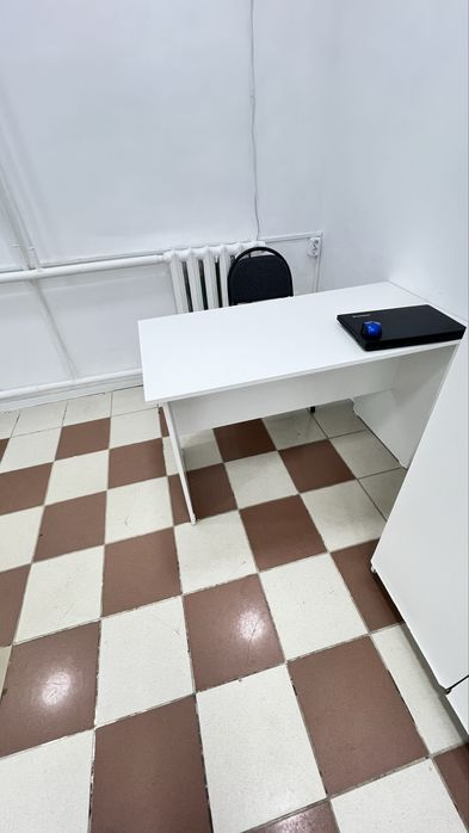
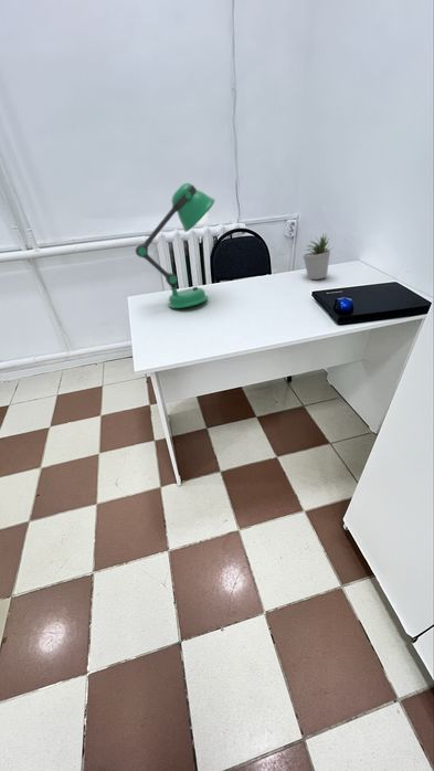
+ desk lamp [135,182,216,309]
+ potted plant [301,231,332,281]
